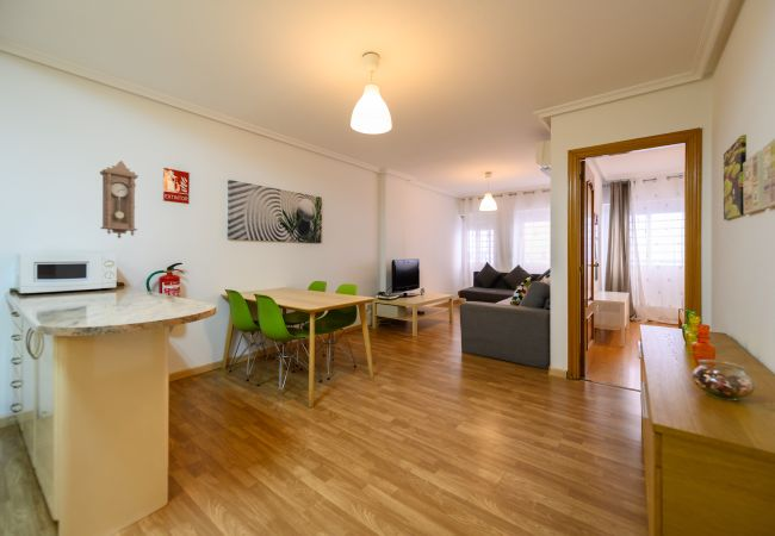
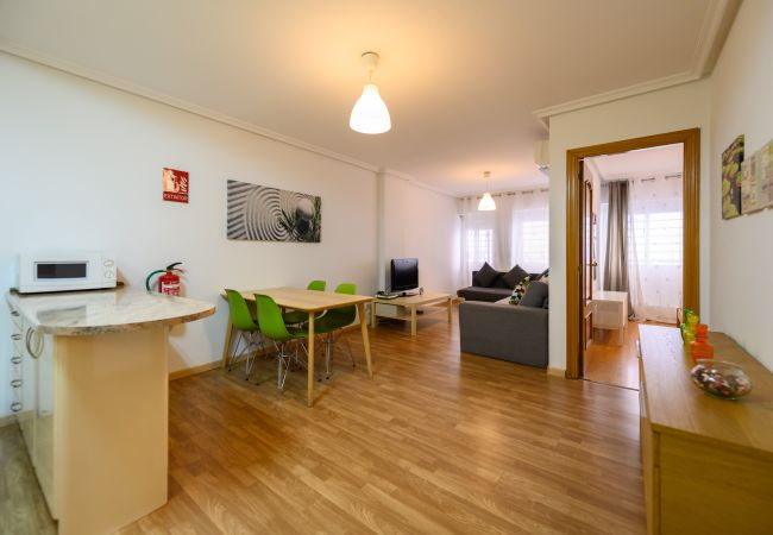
- pendulum clock [99,160,140,239]
